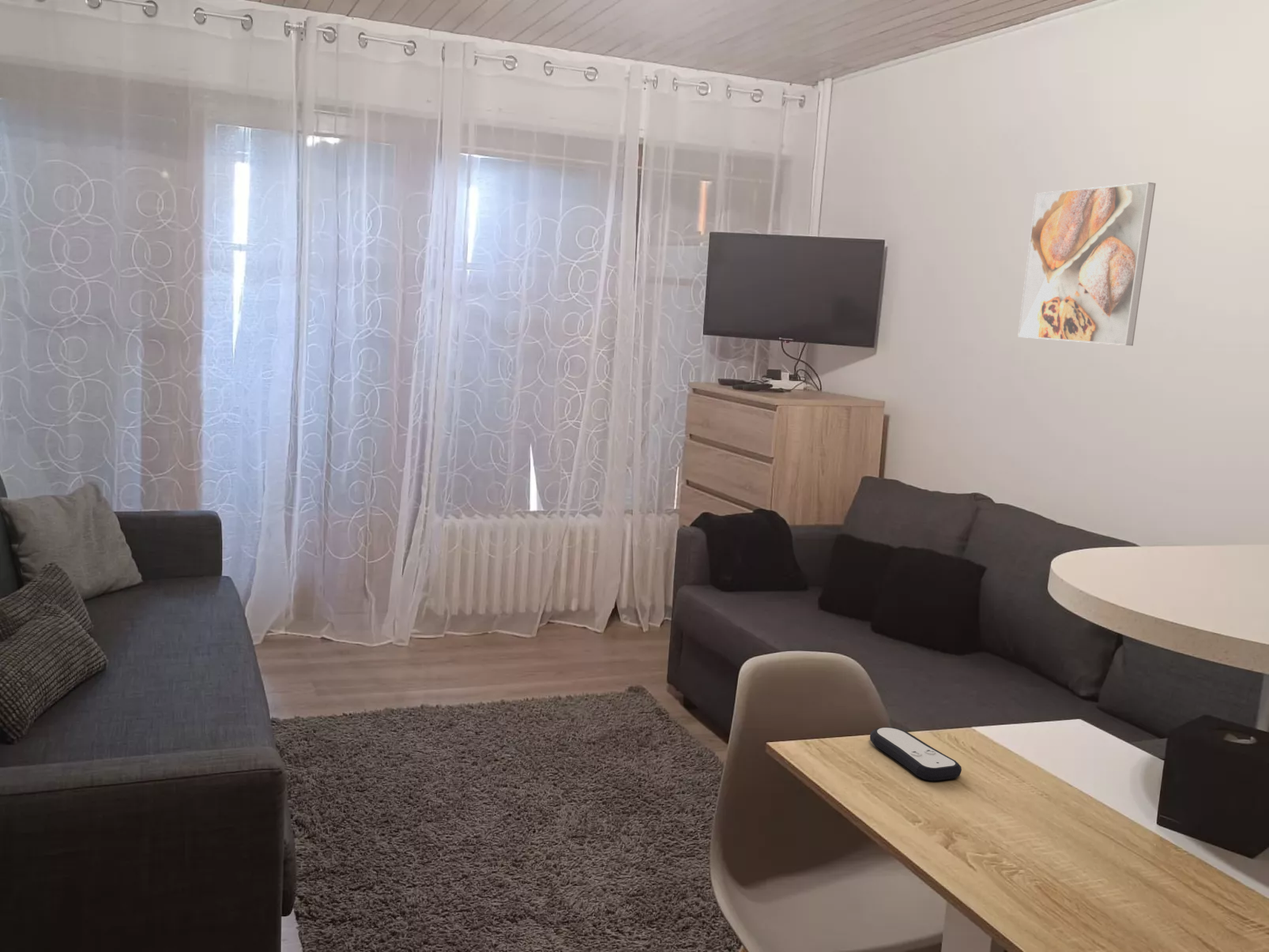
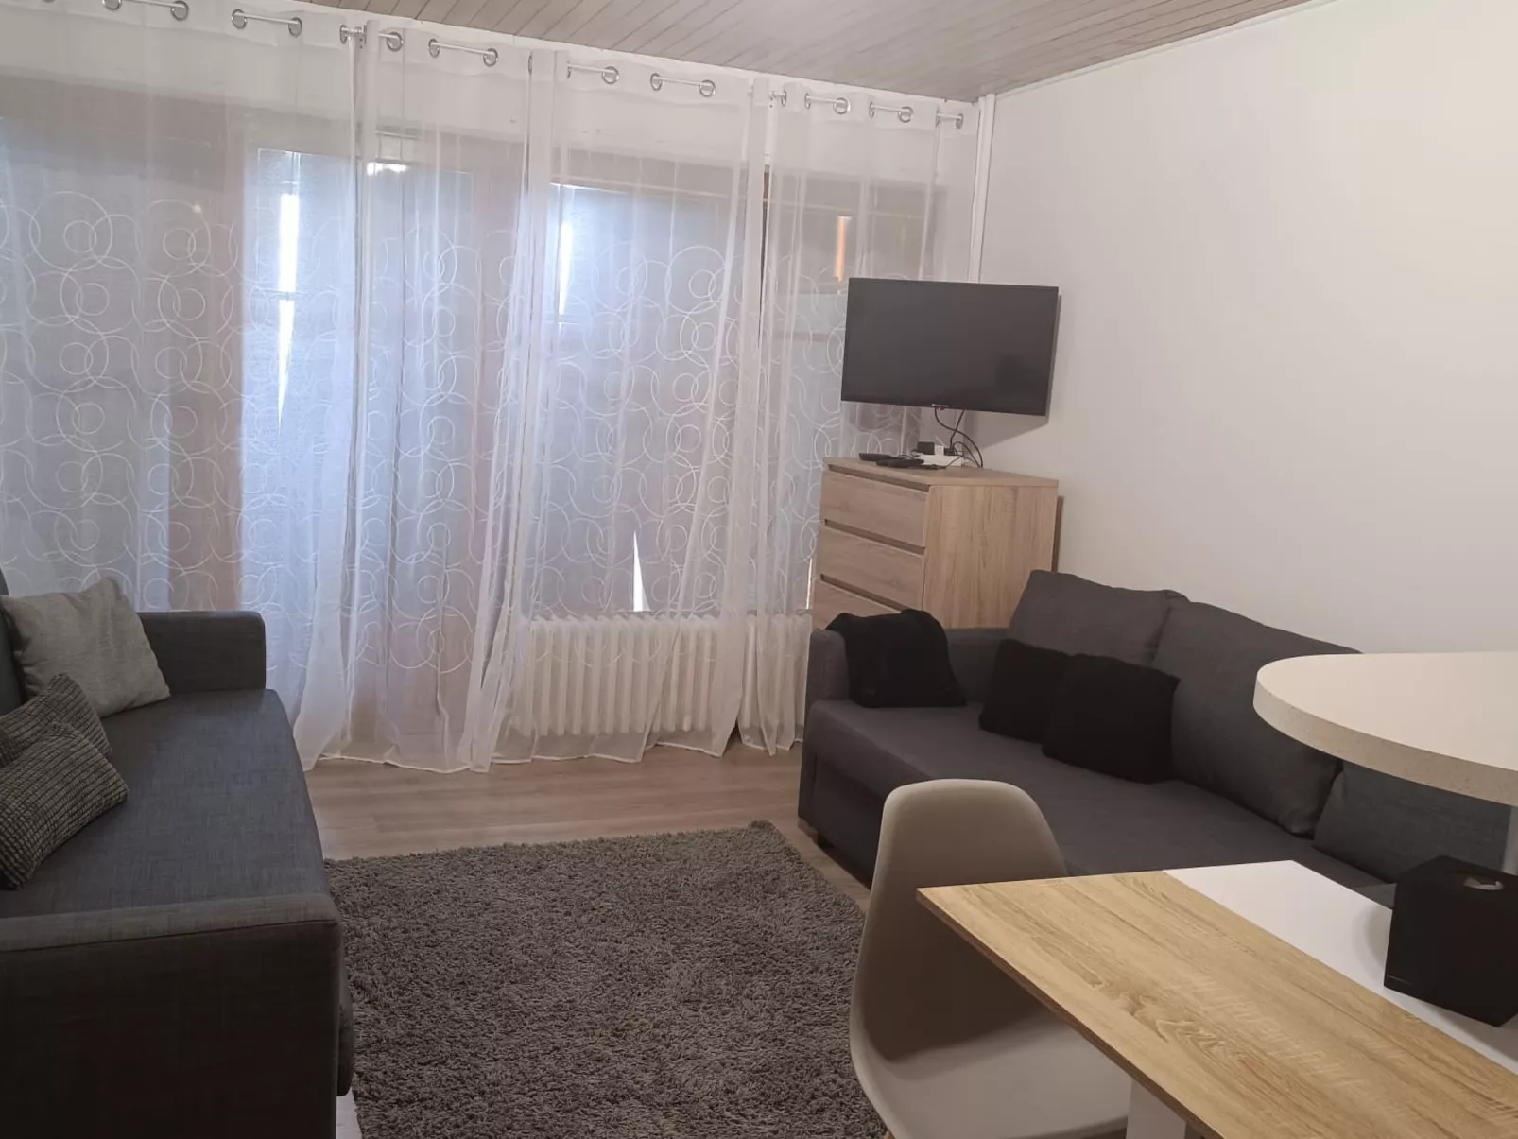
- remote control [869,726,962,781]
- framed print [1017,182,1157,347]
